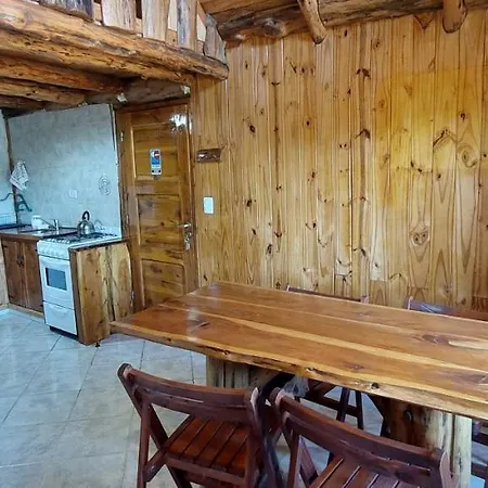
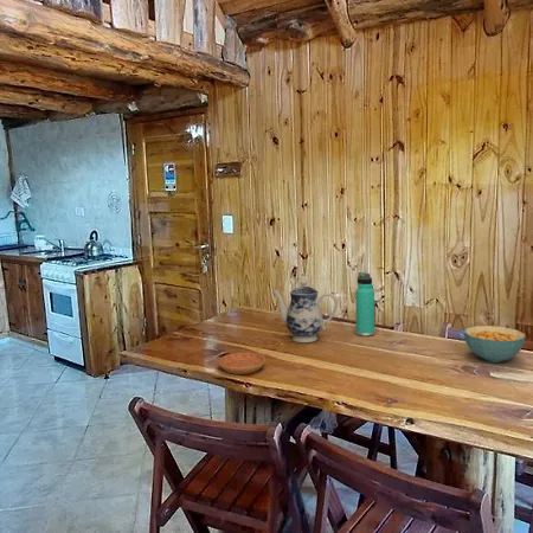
+ teapot [271,277,339,343]
+ thermos bottle [354,271,375,338]
+ cereal bowl [463,325,526,364]
+ saucer [218,352,266,375]
